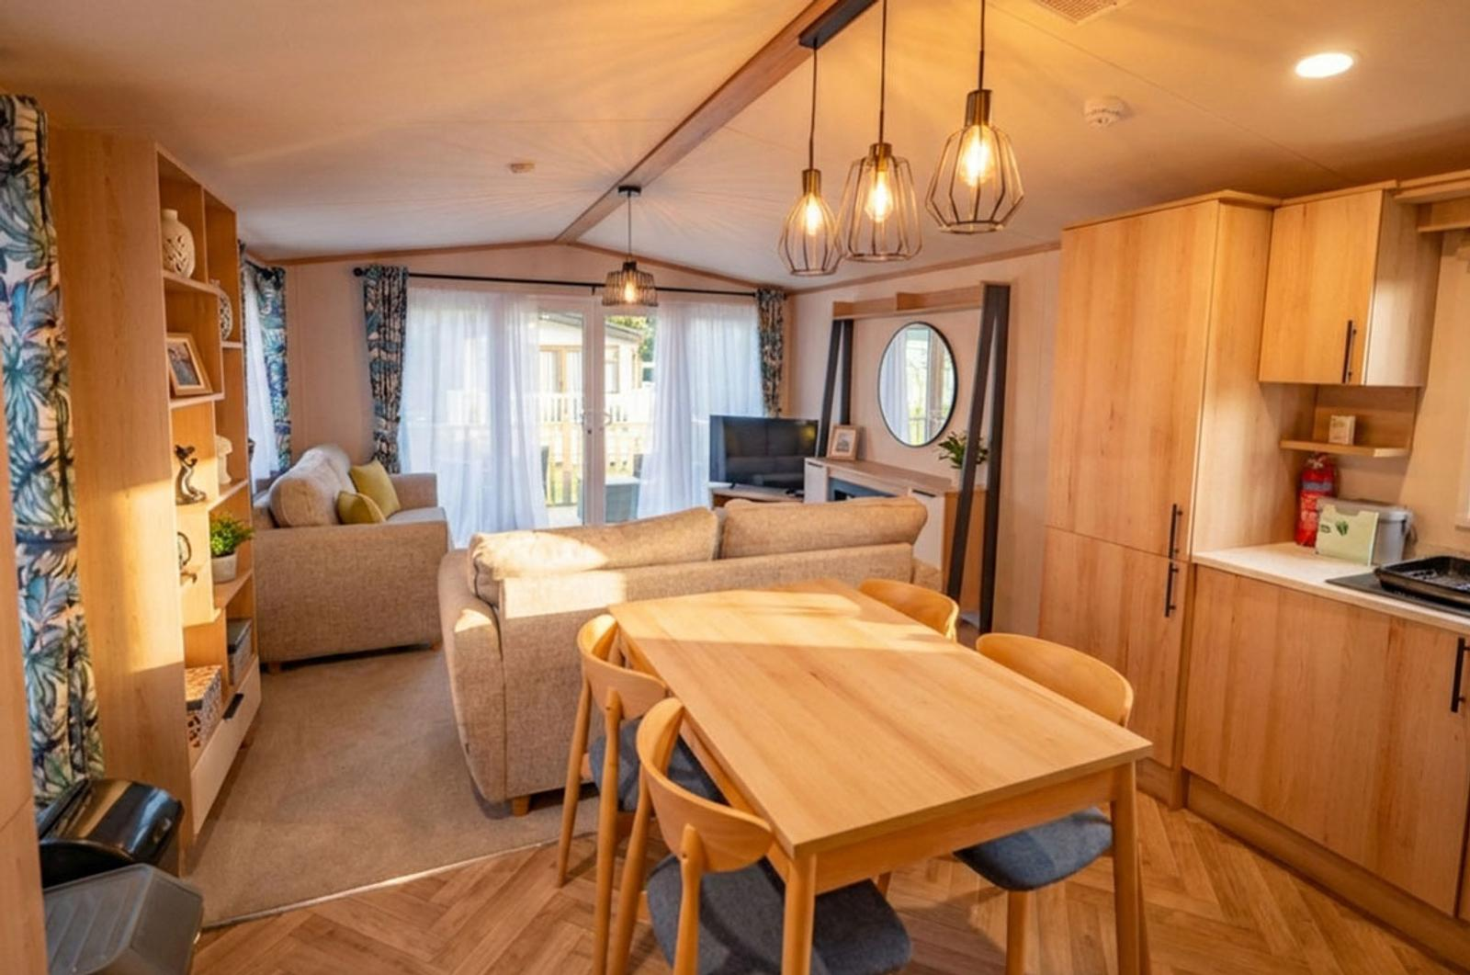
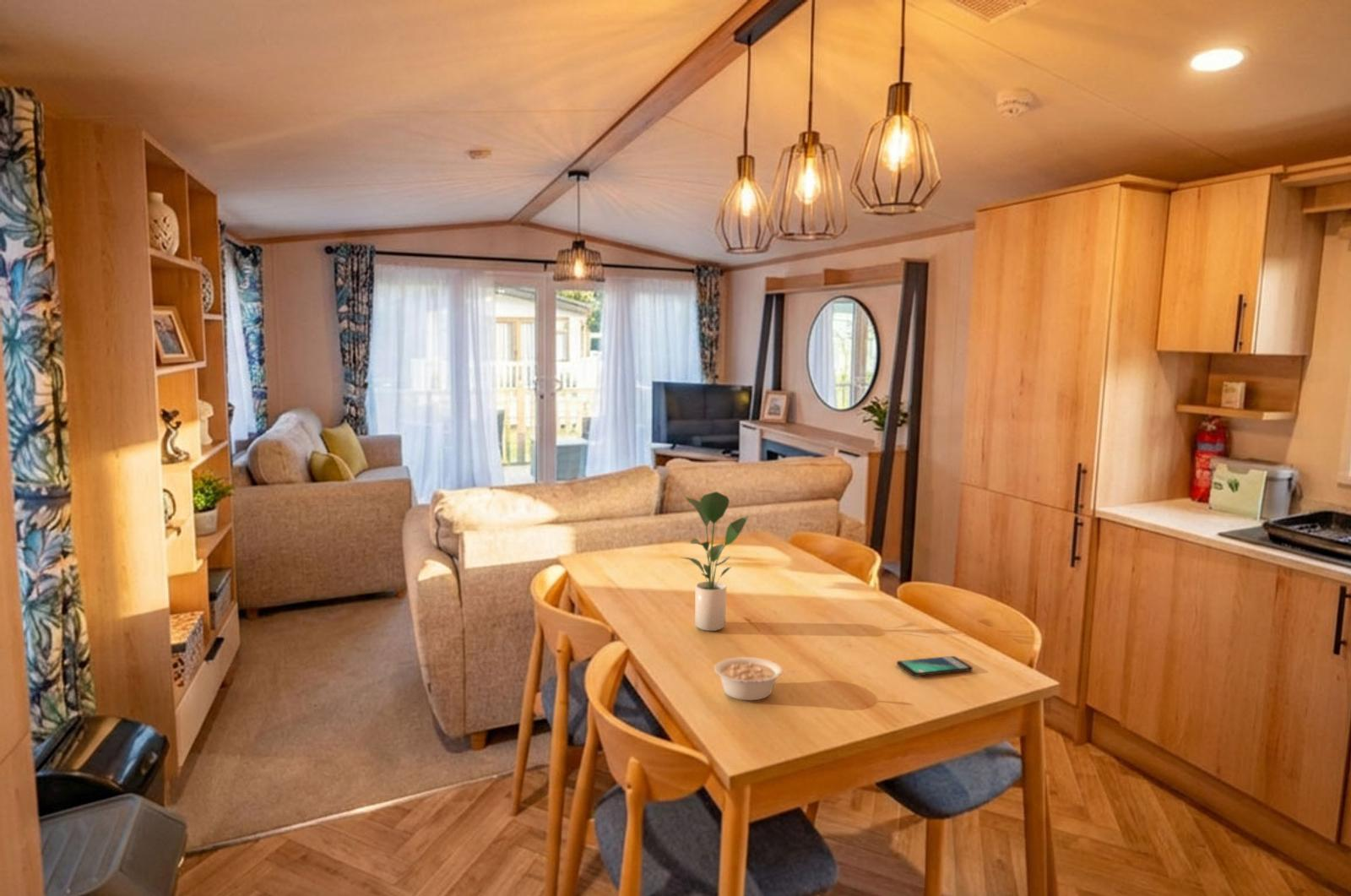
+ smartphone [896,655,974,676]
+ potted plant [680,491,750,632]
+ legume [713,656,795,701]
